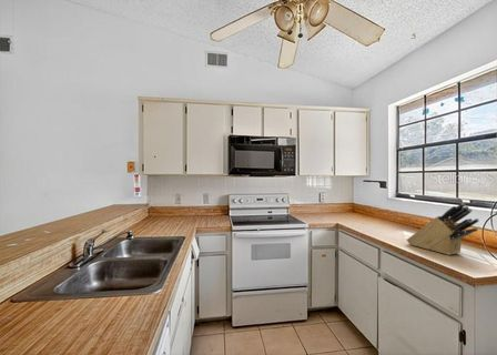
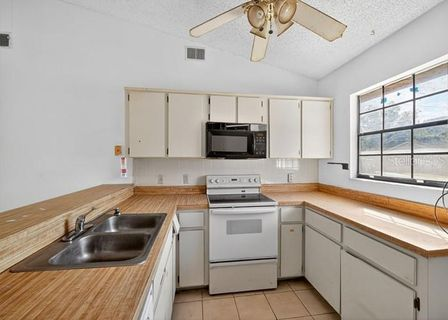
- knife block [406,202,480,256]
